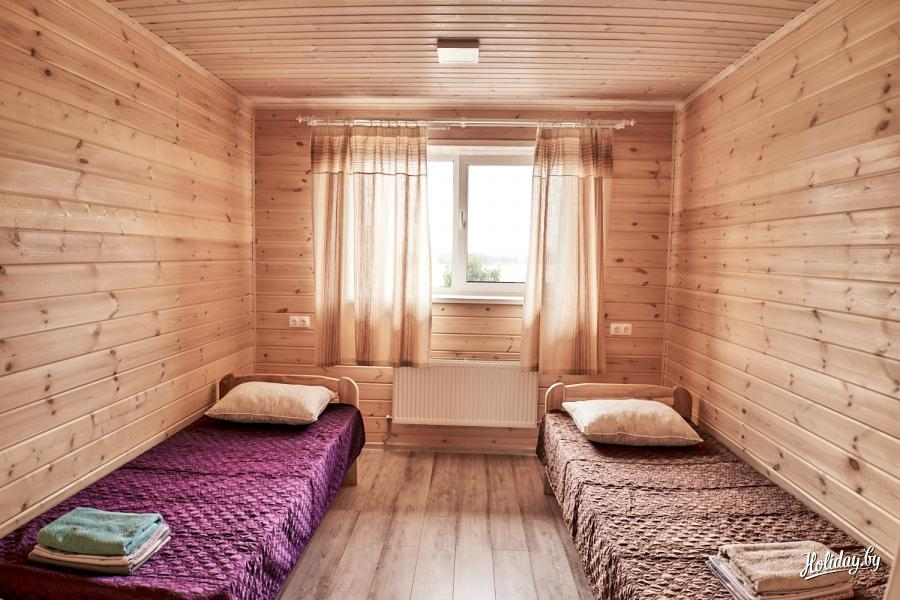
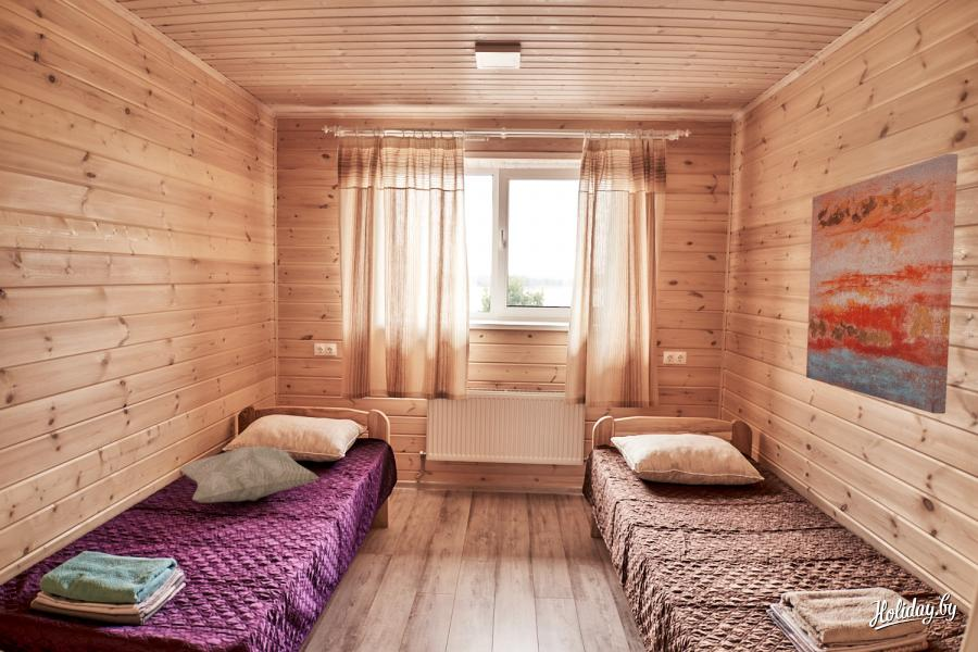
+ decorative pillow [177,446,319,503]
+ wall art [805,153,960,415]
